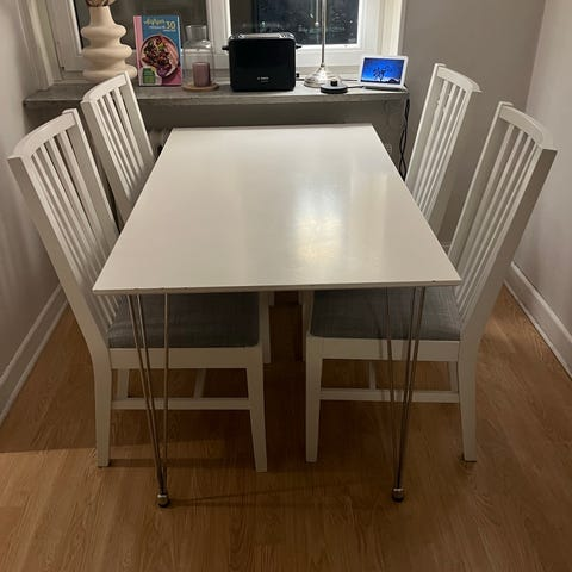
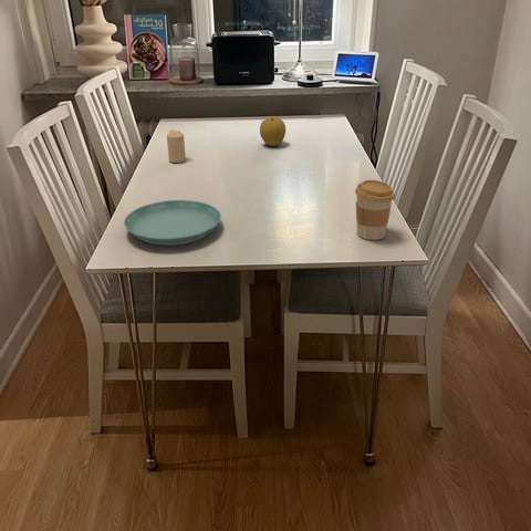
+ saucer [123,199,222,247]
+ fruit [259,115,287,147]
+ coffee cup [354,179,396,241]
+ candle [166,129,187,164]
